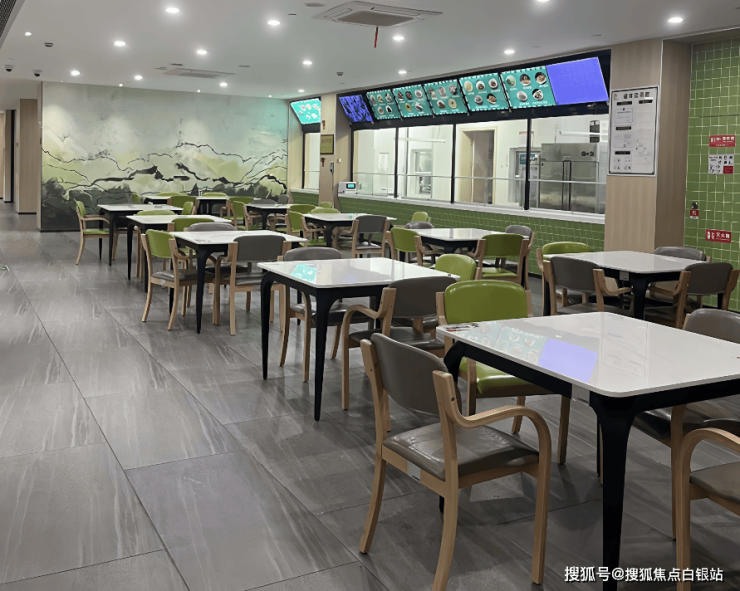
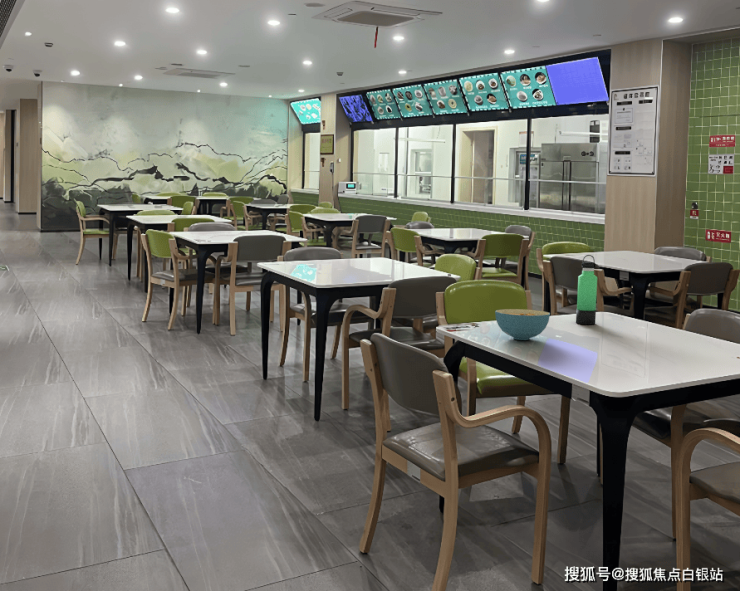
+ thermos bottle [575,254,598,325]
+ cereal bowl [494,308,551,341]
